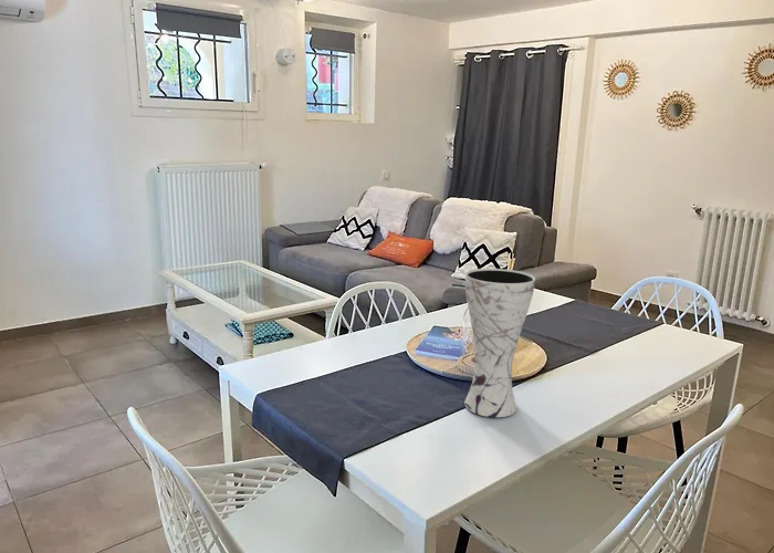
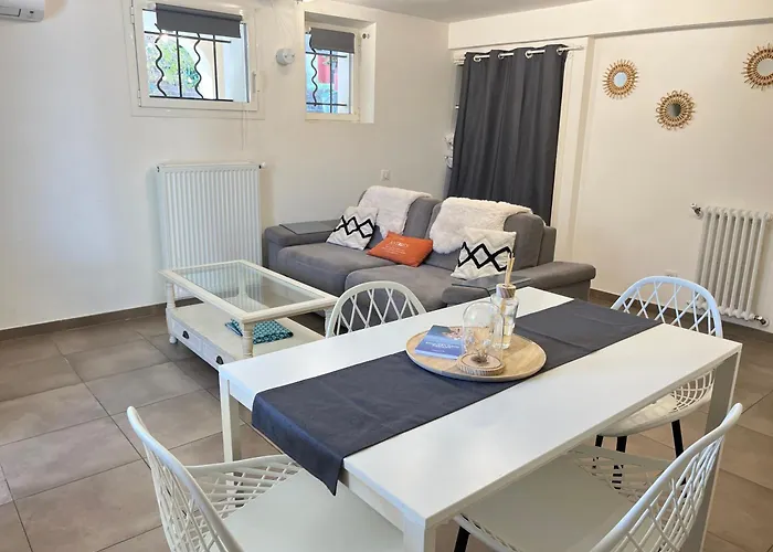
- vase [463,268,536,418]
